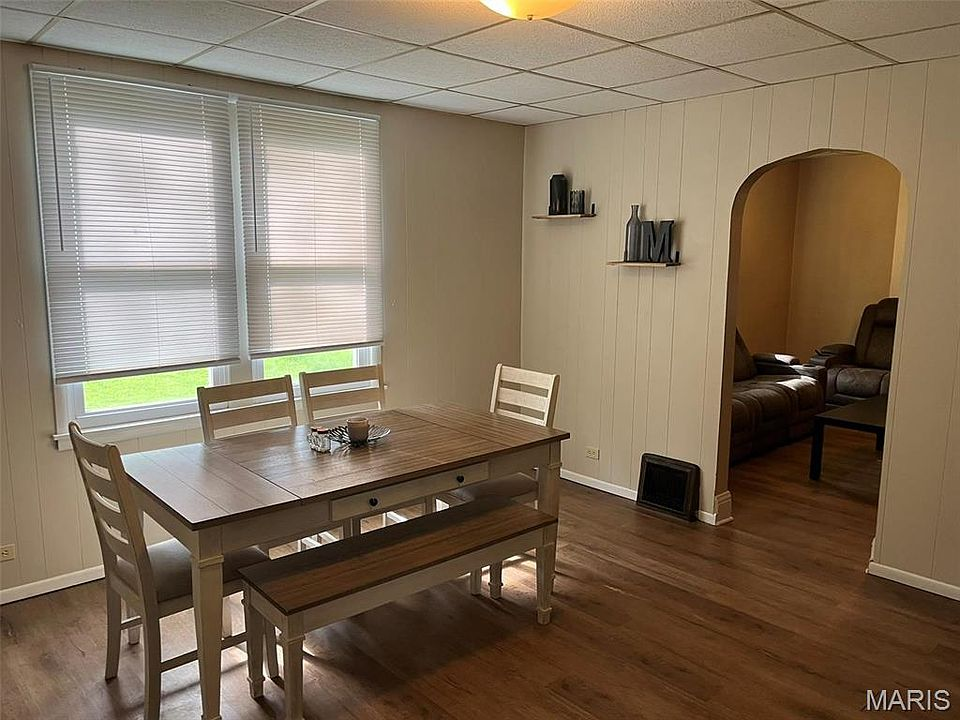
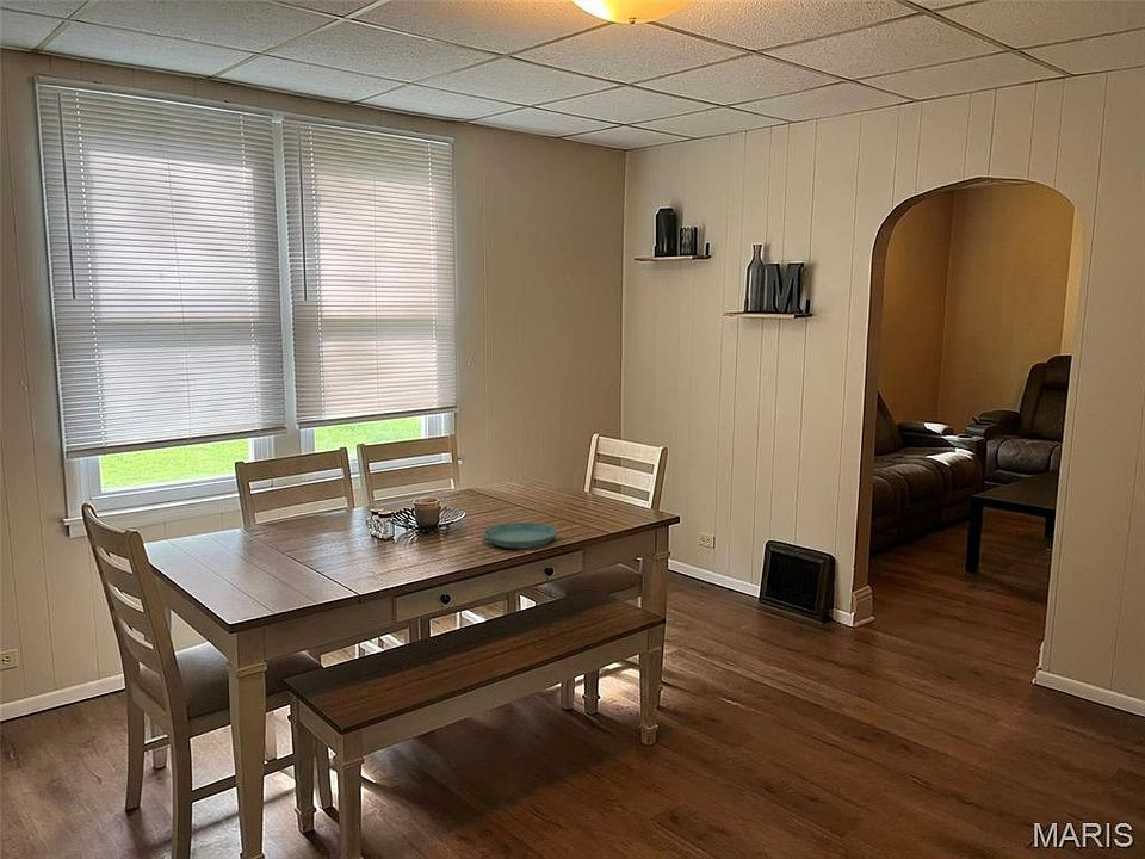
+ saucer [483,521,558,550]
